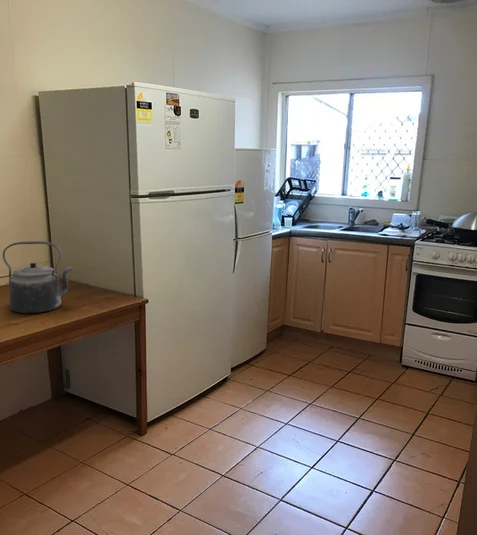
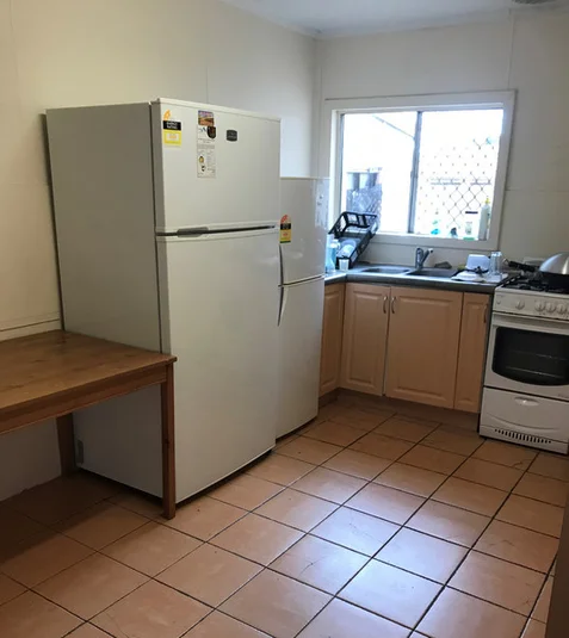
- kettle [2,240,73,314]
